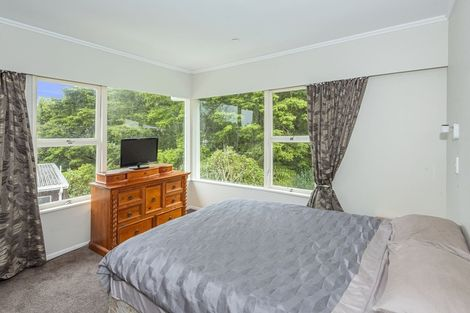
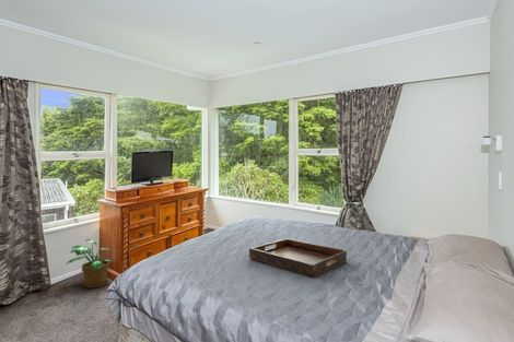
+ potted plant [66,238,113,290]
+ serving tray [248,238,348,279]
